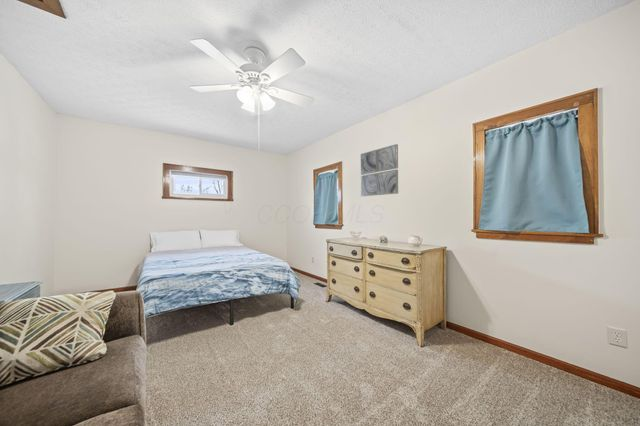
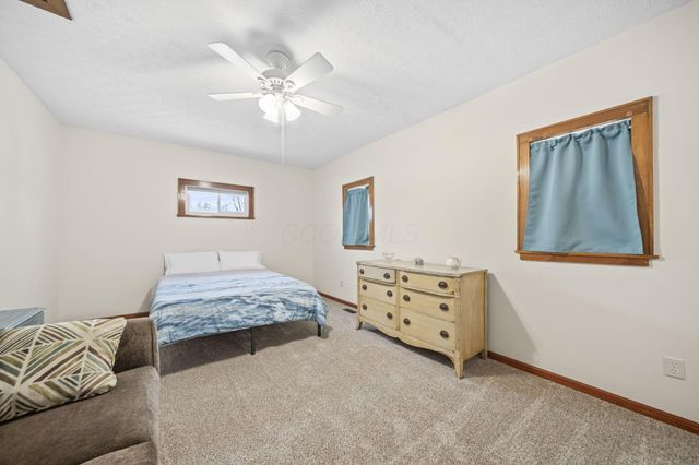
- wall art [360,143,399,197]
